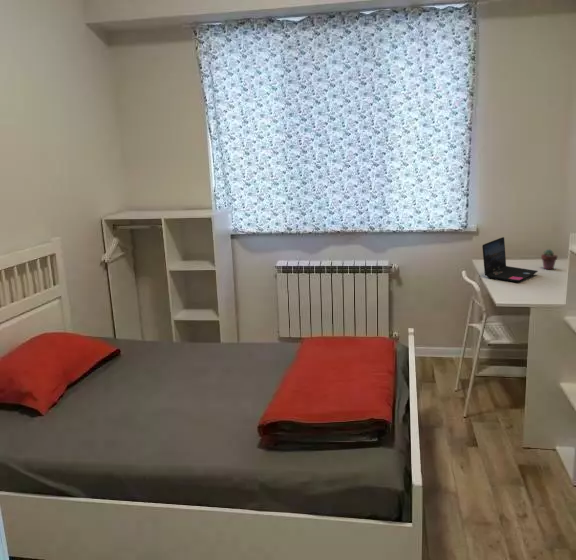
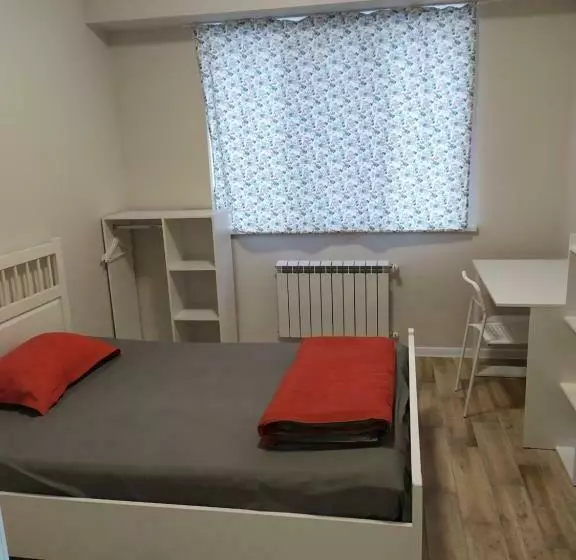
- laptop [481,236,539,283]
- potted succulent [540,248,558,271]
